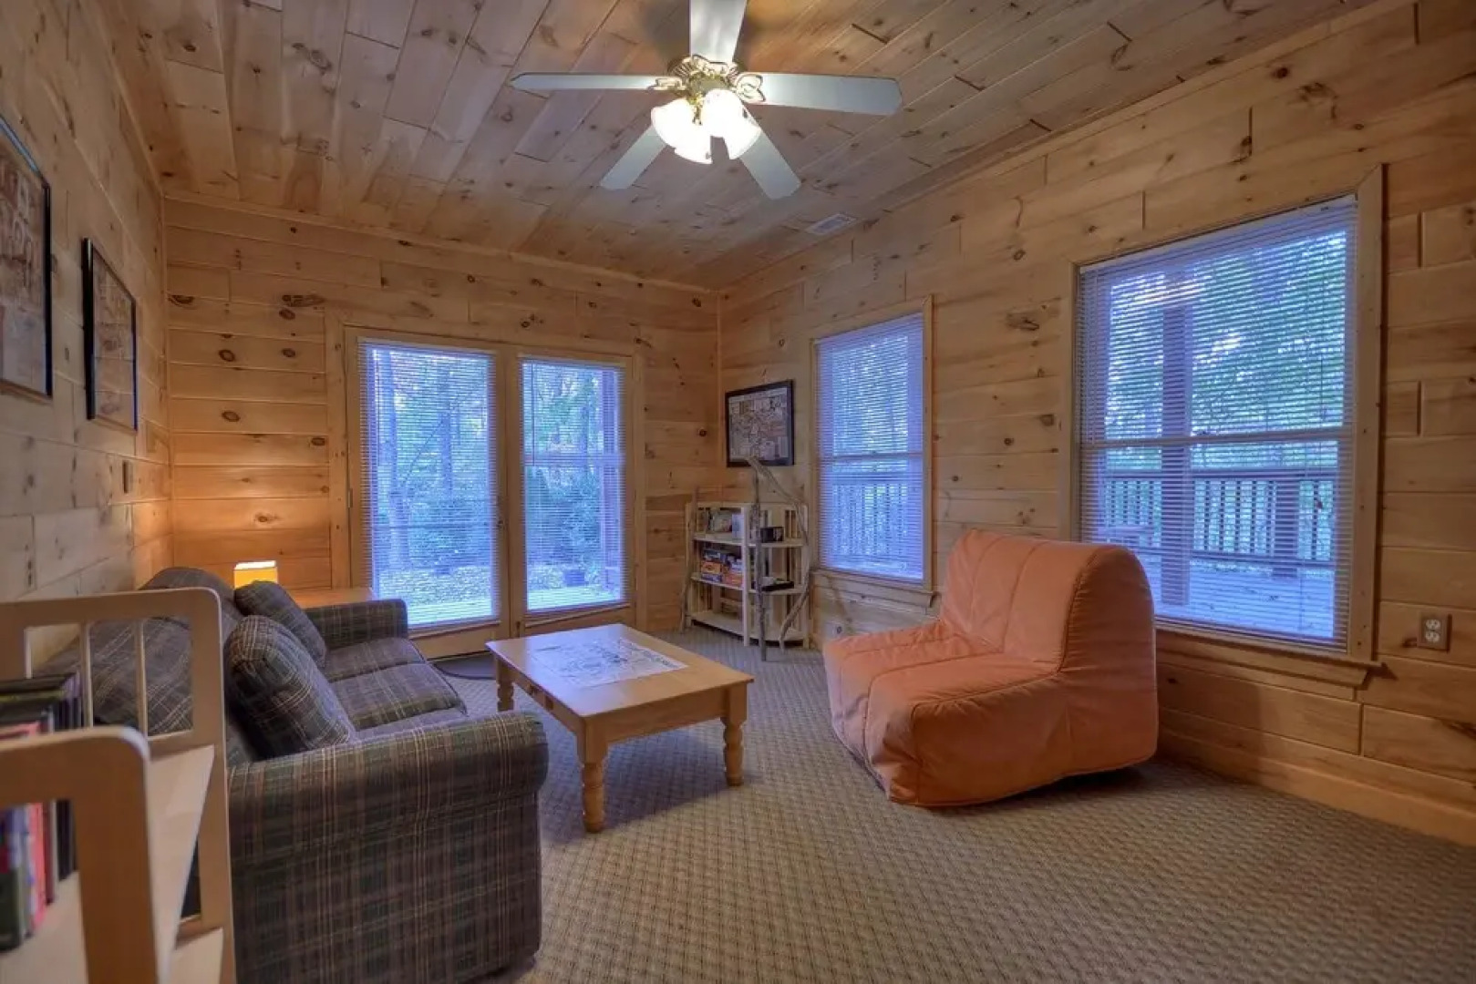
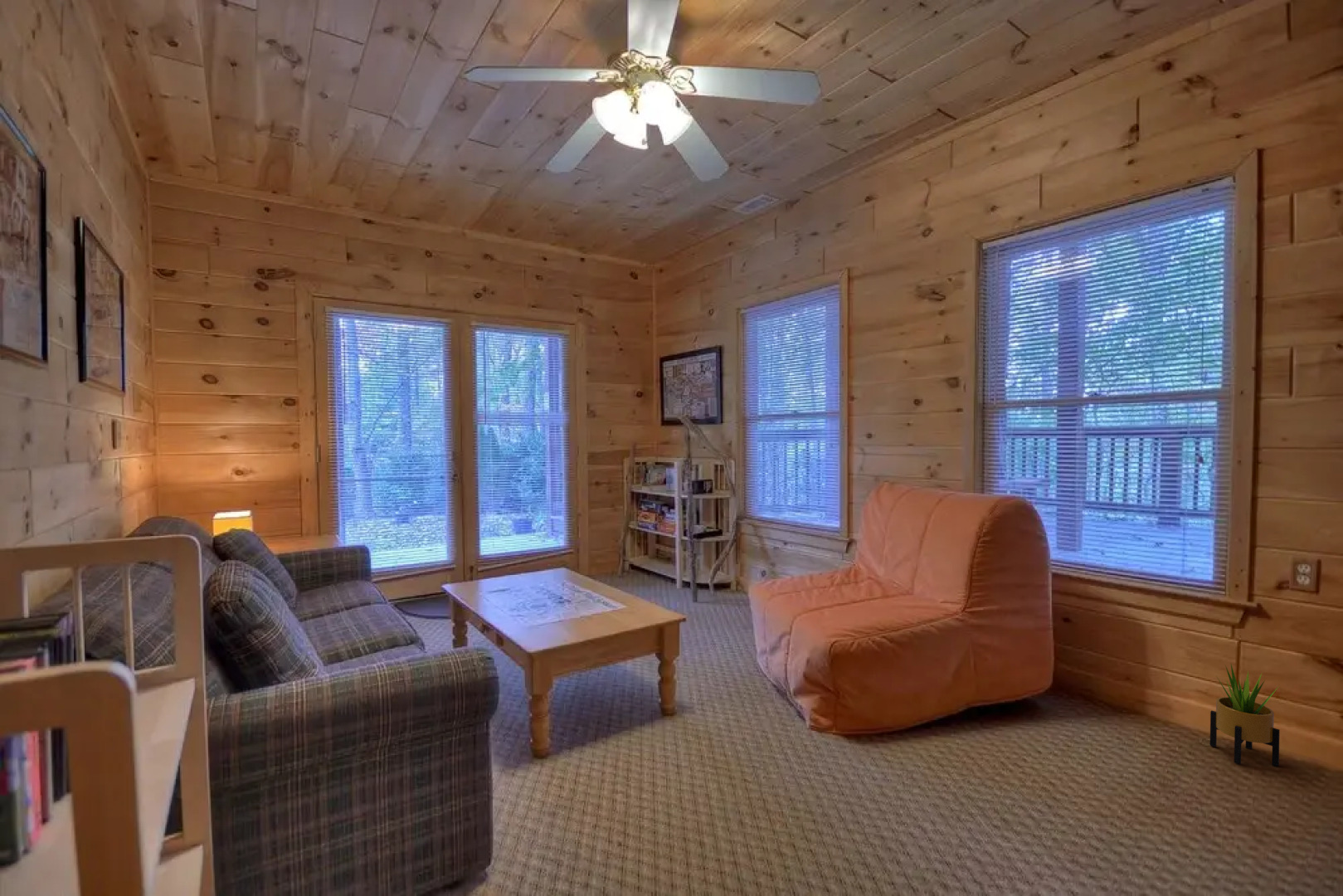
+ potted plant [1209,664,1281,768]
